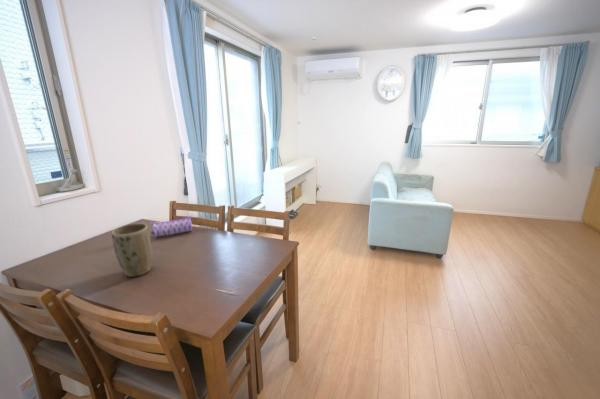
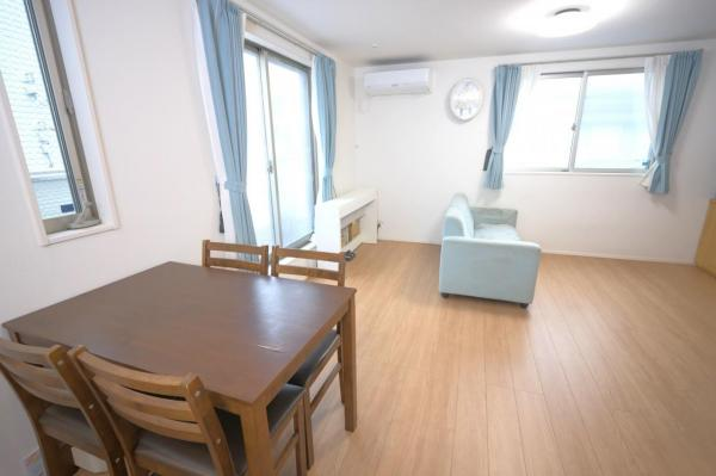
- plant pot [111,222,153,278]
- pencil case [150,215,193,238]
